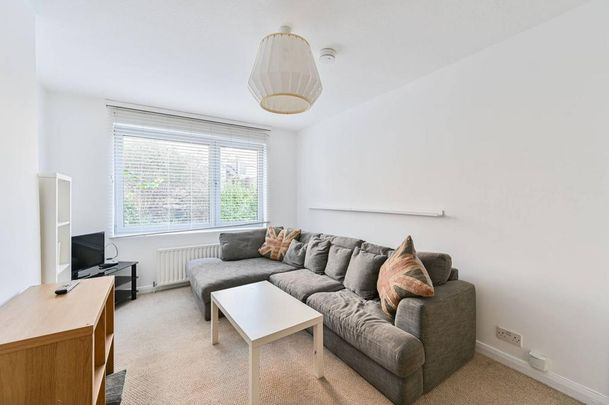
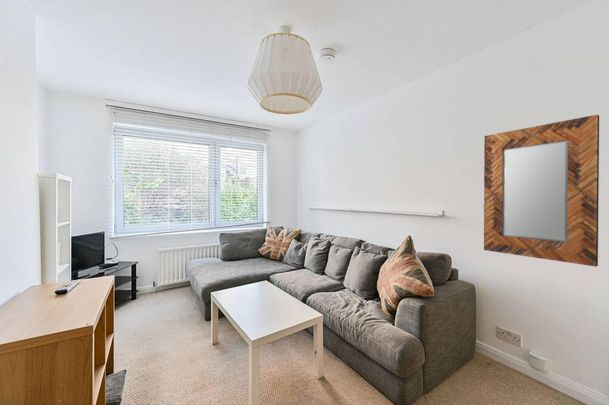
+ home mirror [483,114,600,267]
